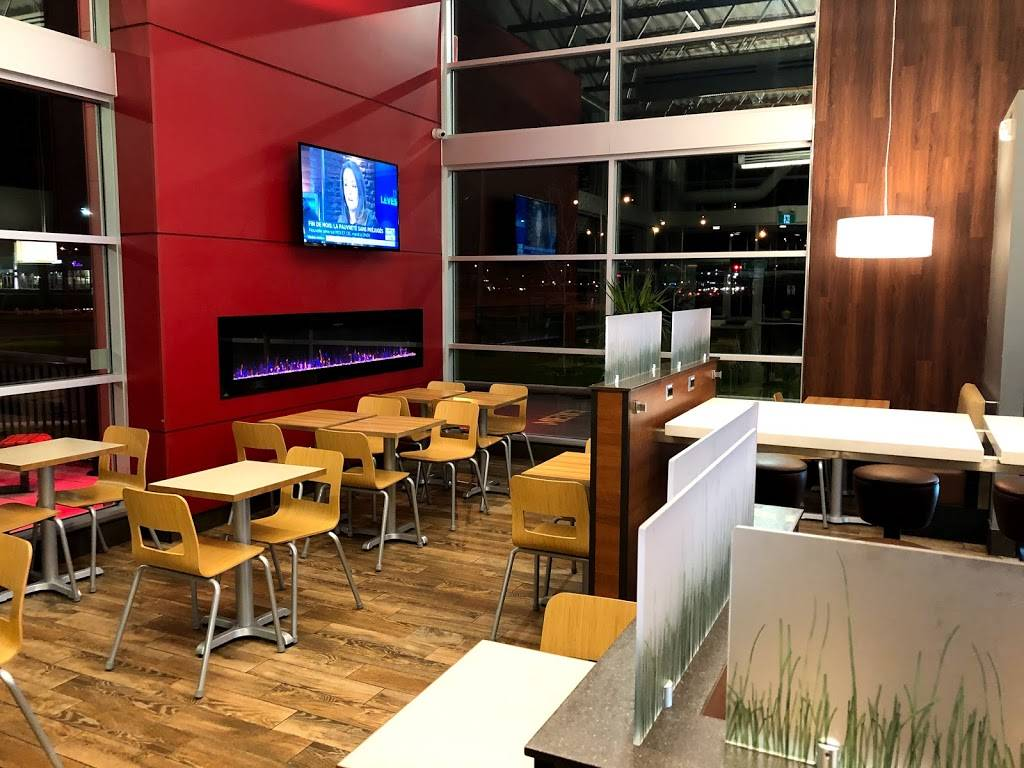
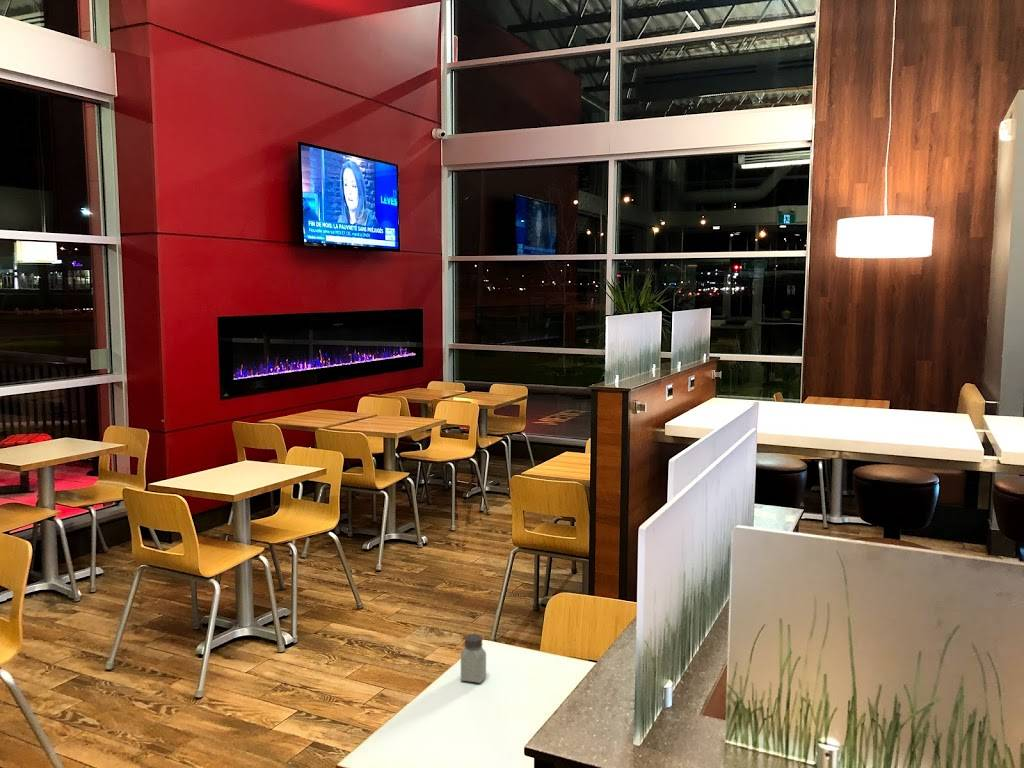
+ saltshaker [460,633,487,684]
